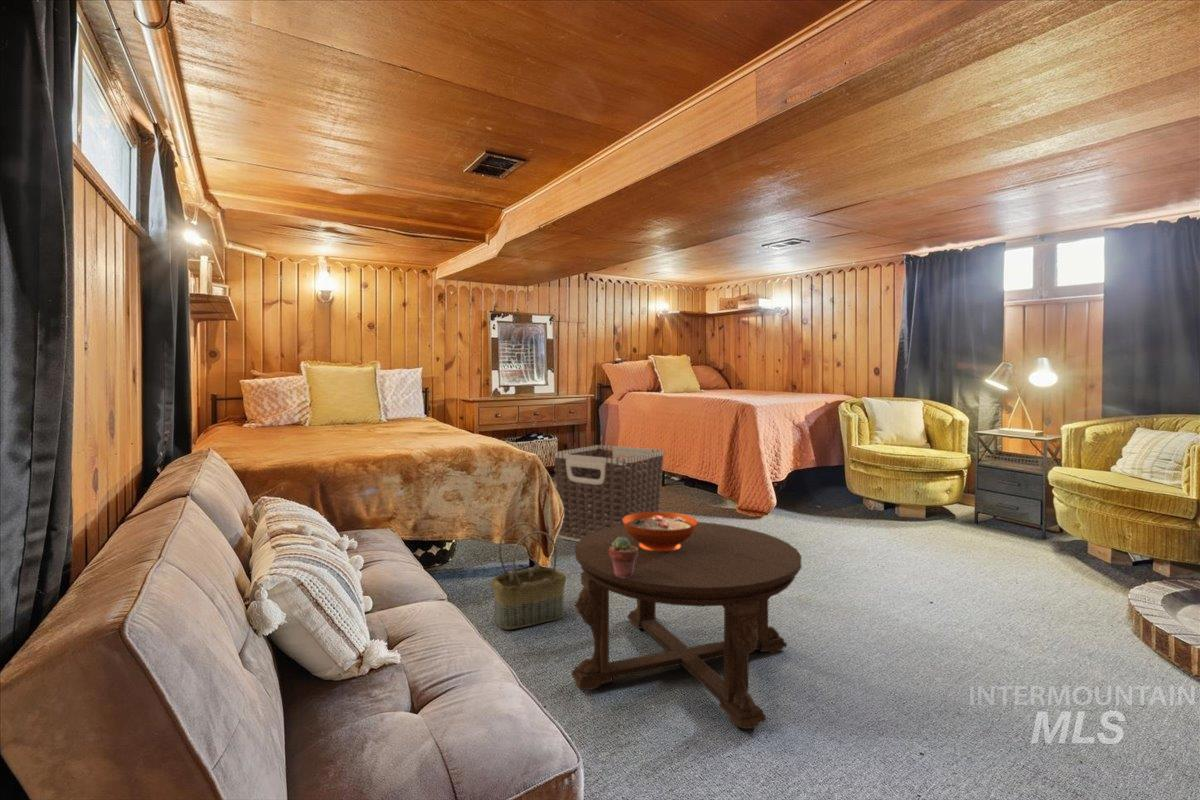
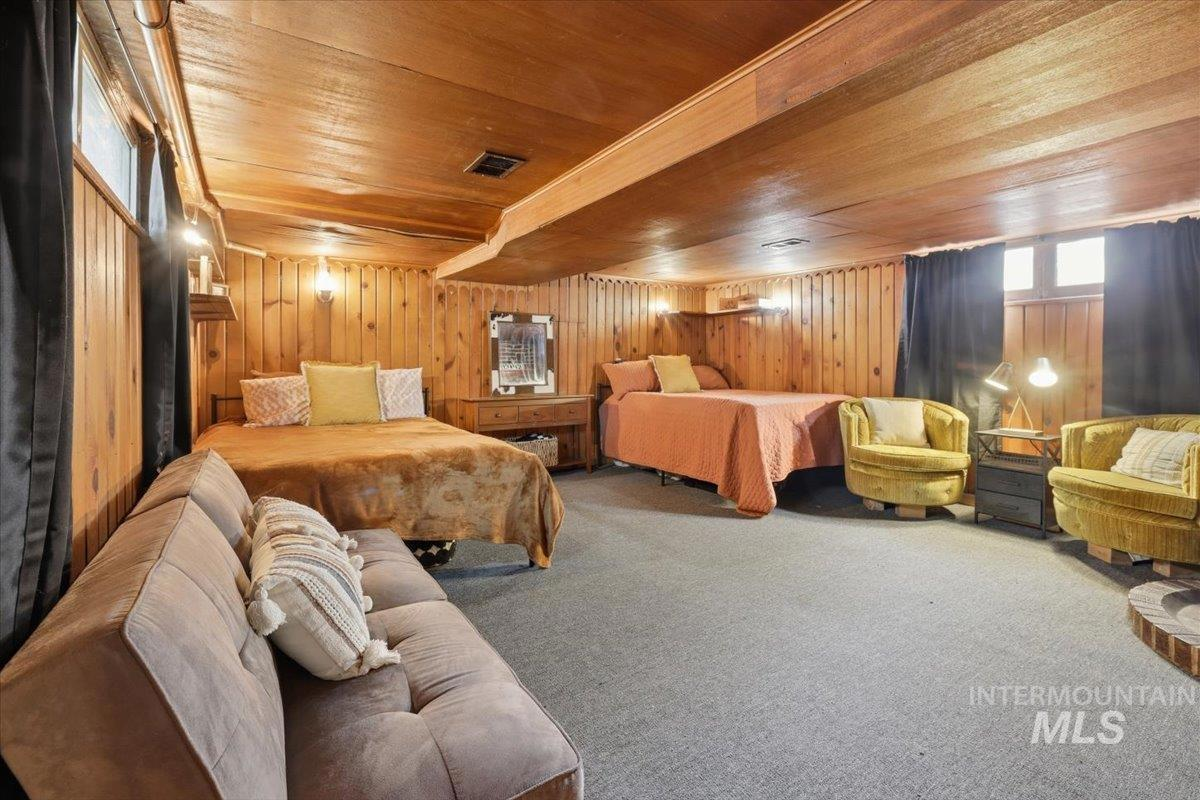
- basket [491,522,567,631]
- coffee table [570,521,802,730]
- clothes hamper [553,444,665,543]
- potted succulent [609,537,638,578]
- decorative bowl [622,511,699,551]
